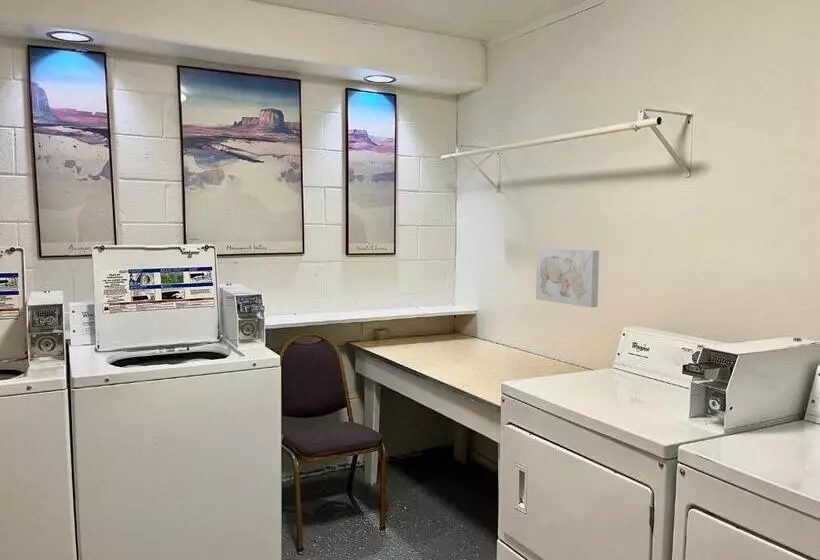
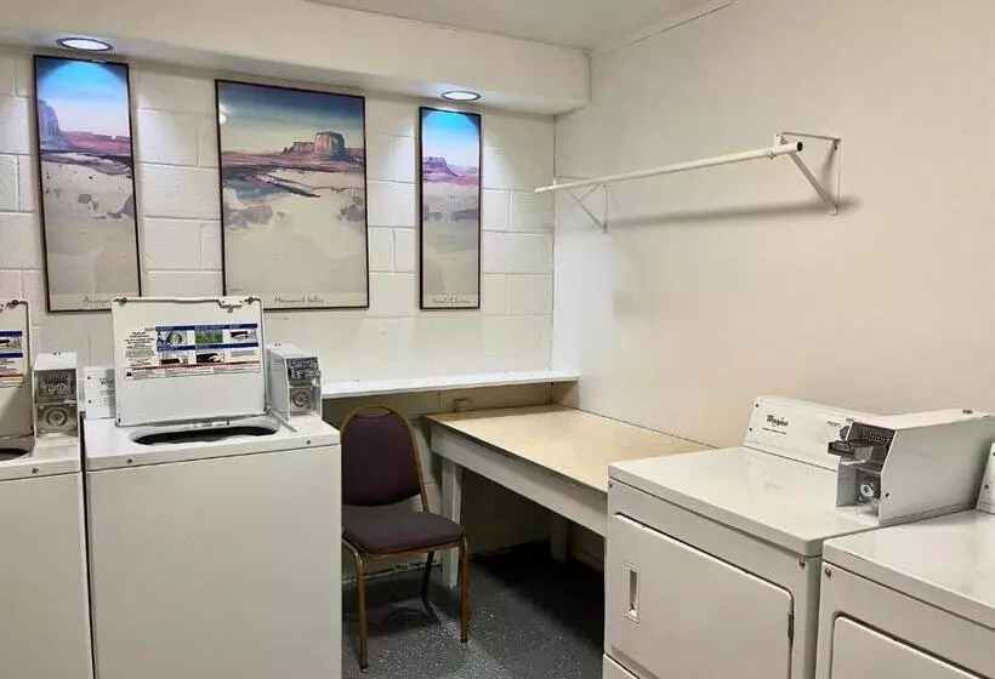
- wall art [535,247,600,309]
